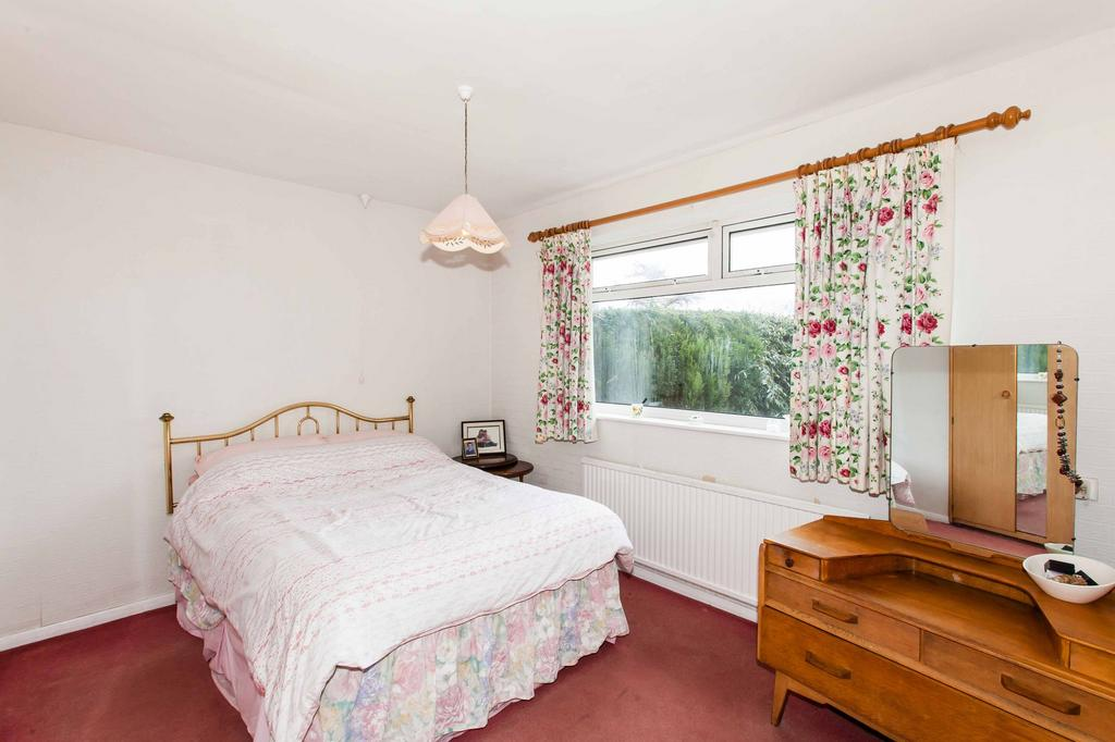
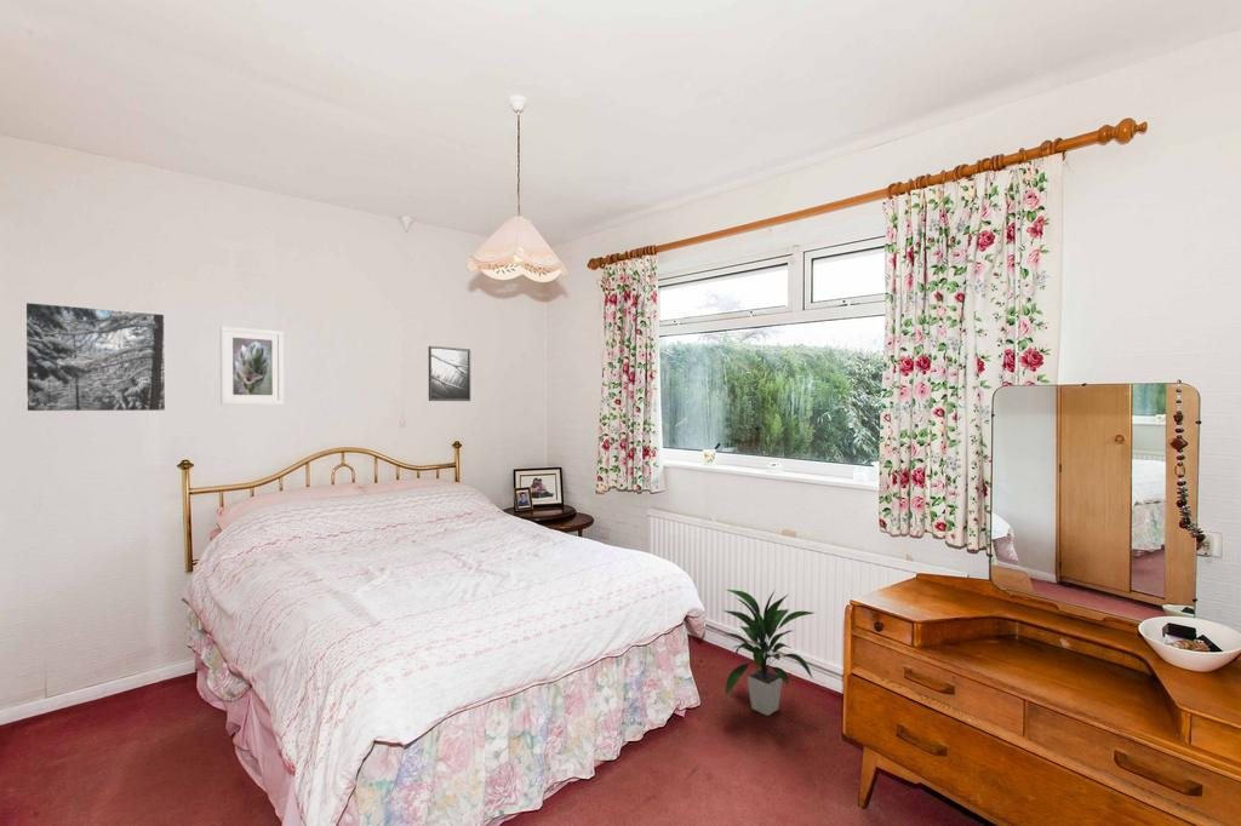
+ indoor plant [721,589,814,717]
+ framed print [428,345,471,402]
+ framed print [219,326,285,406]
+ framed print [24,300,167,413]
